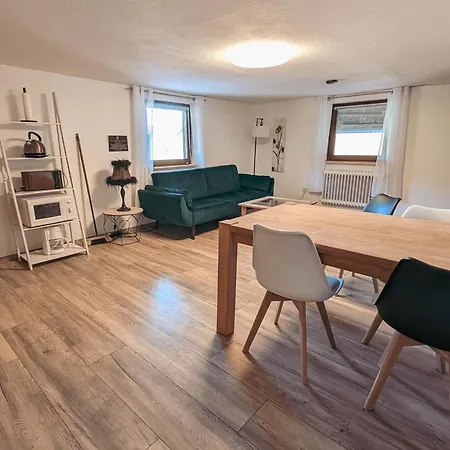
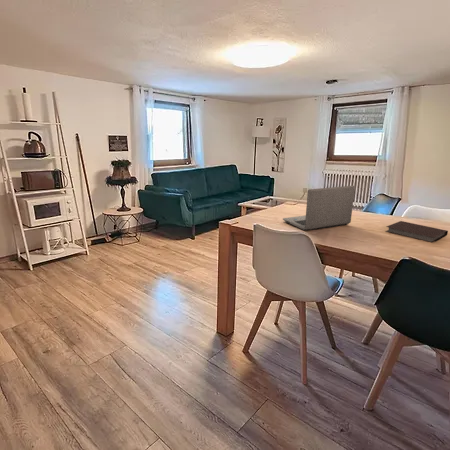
+ laptop [282,185,356,232]
+ notebook [384,220,449,243]
